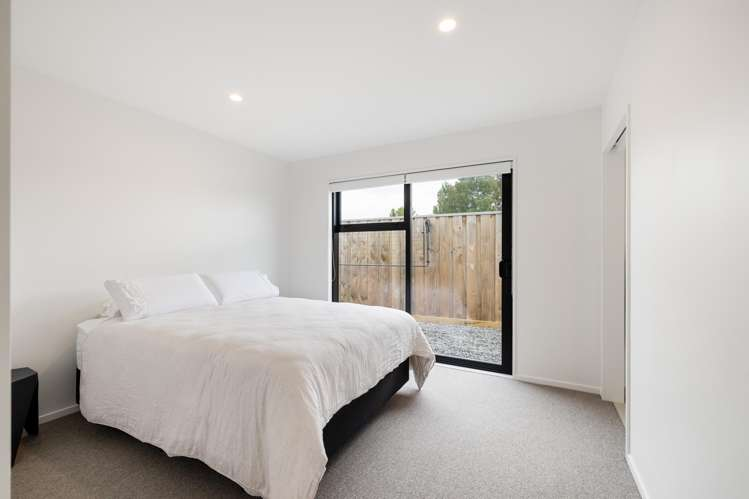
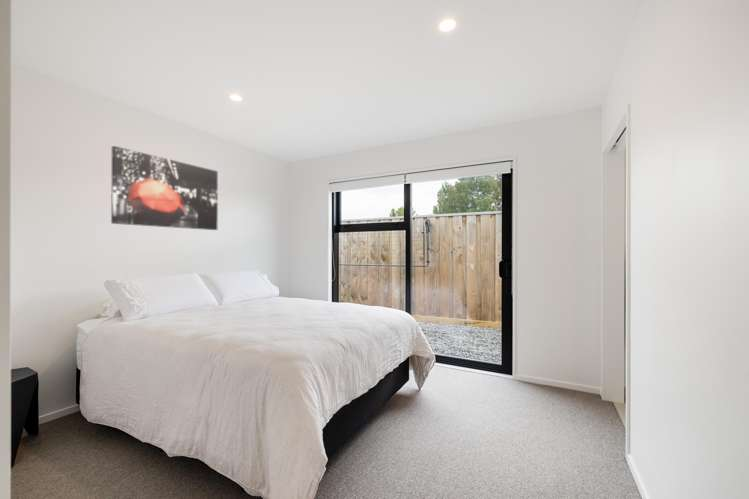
+ wall art [110,145,219,231]
